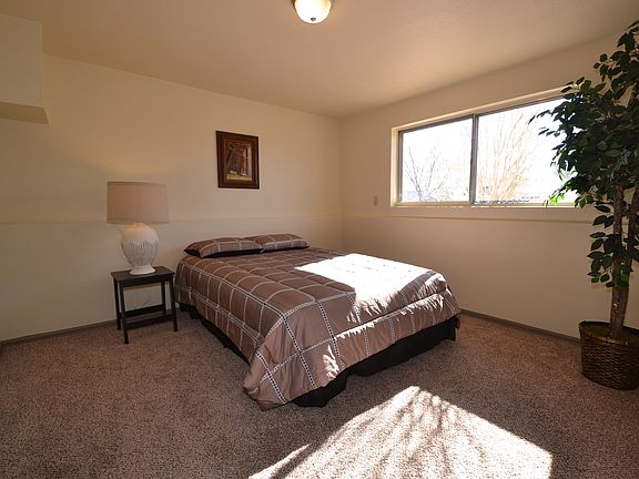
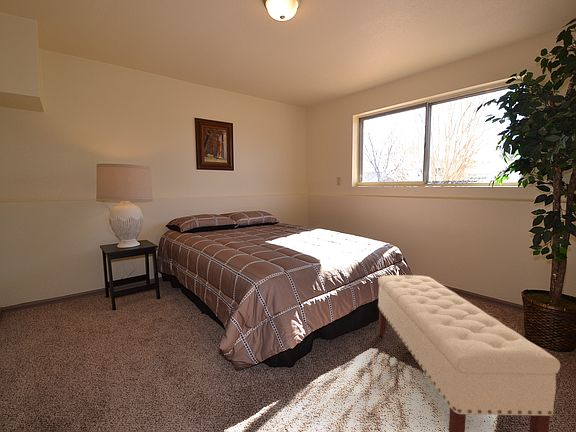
+ bench [377,274,561,432]
